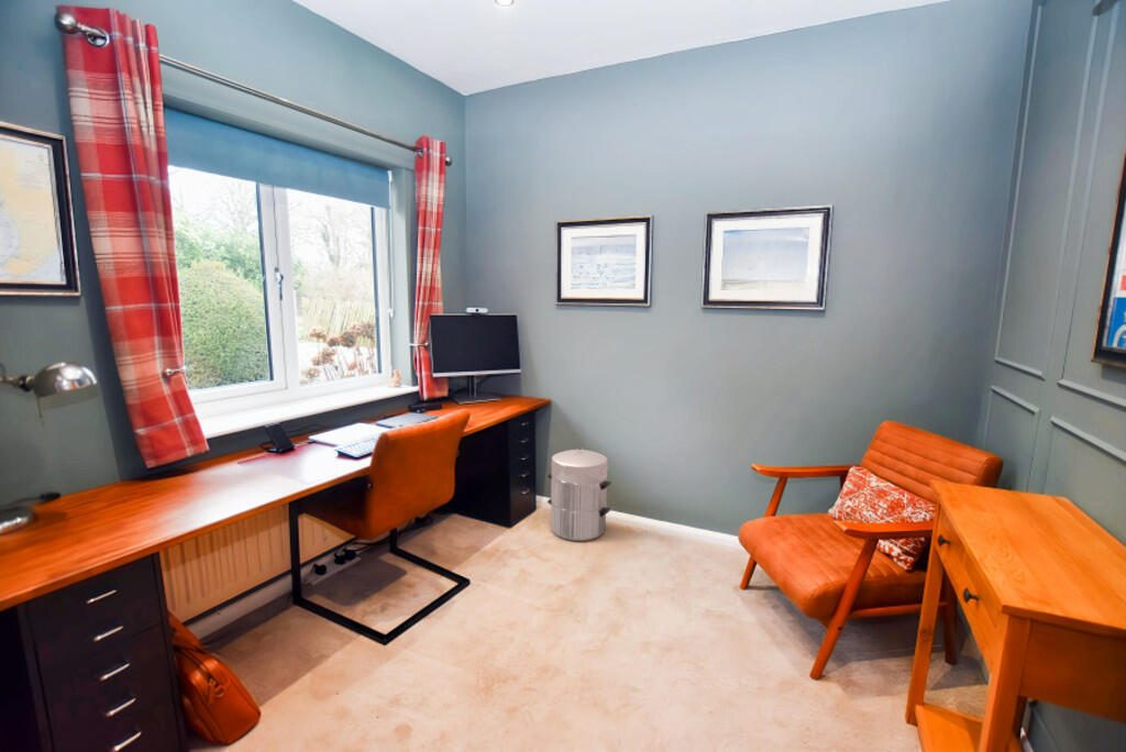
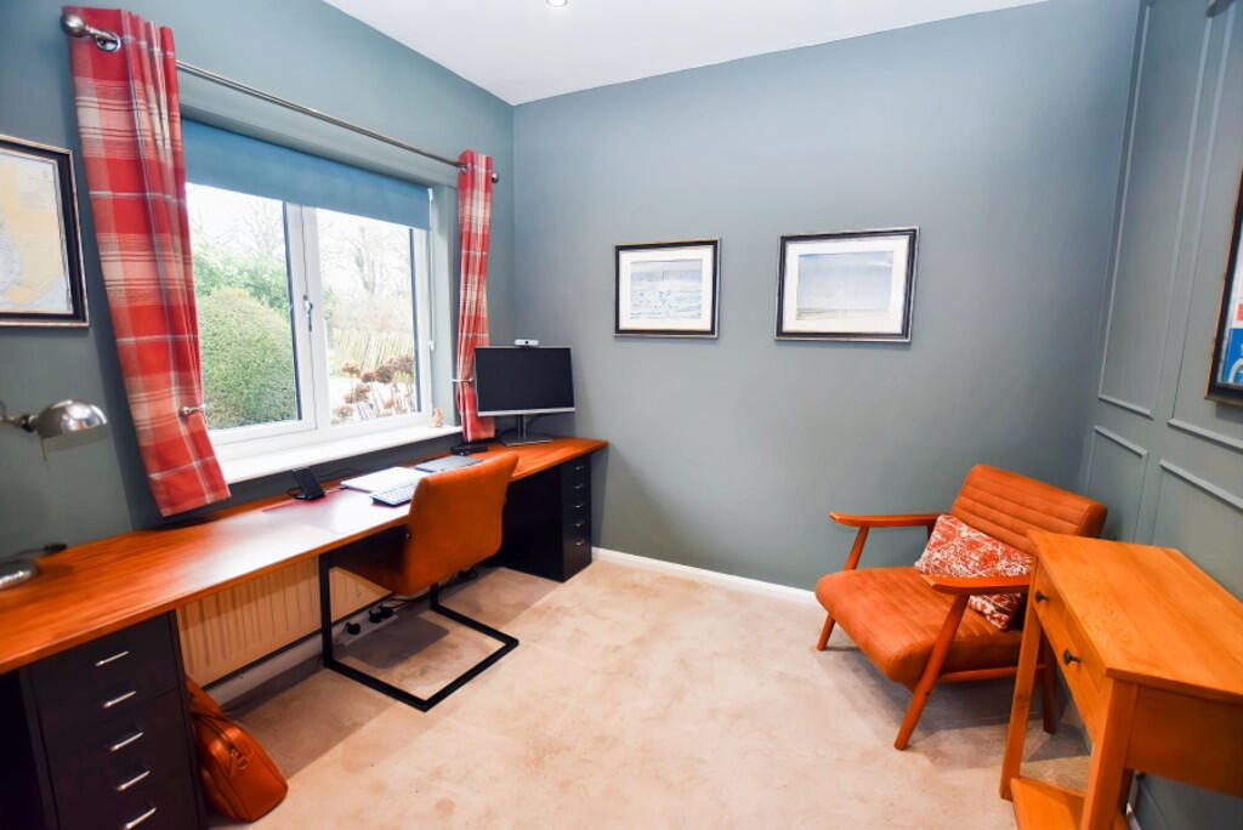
- waste bin [547,446,612,542]
